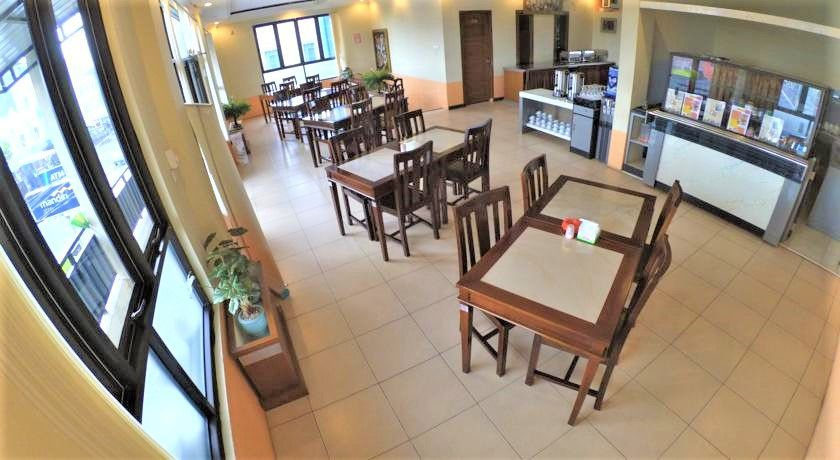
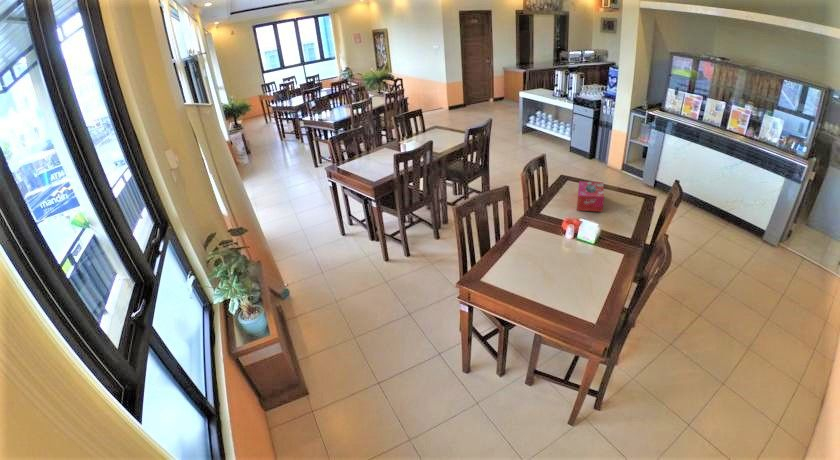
+ tissue box [576,180,605,213]
